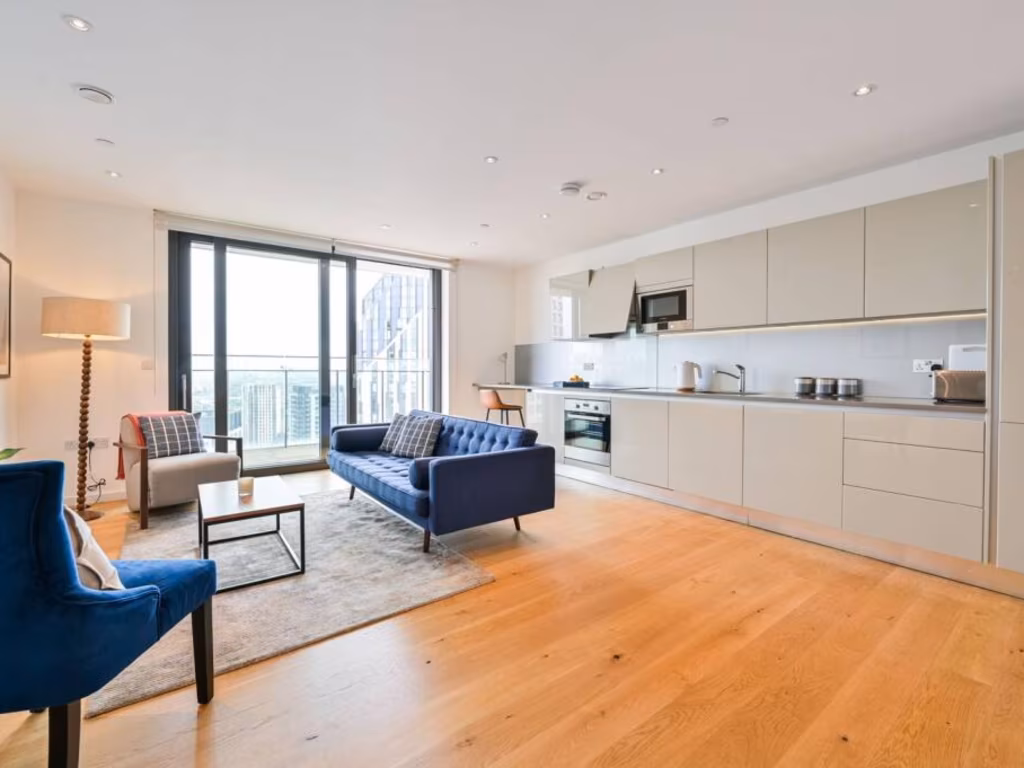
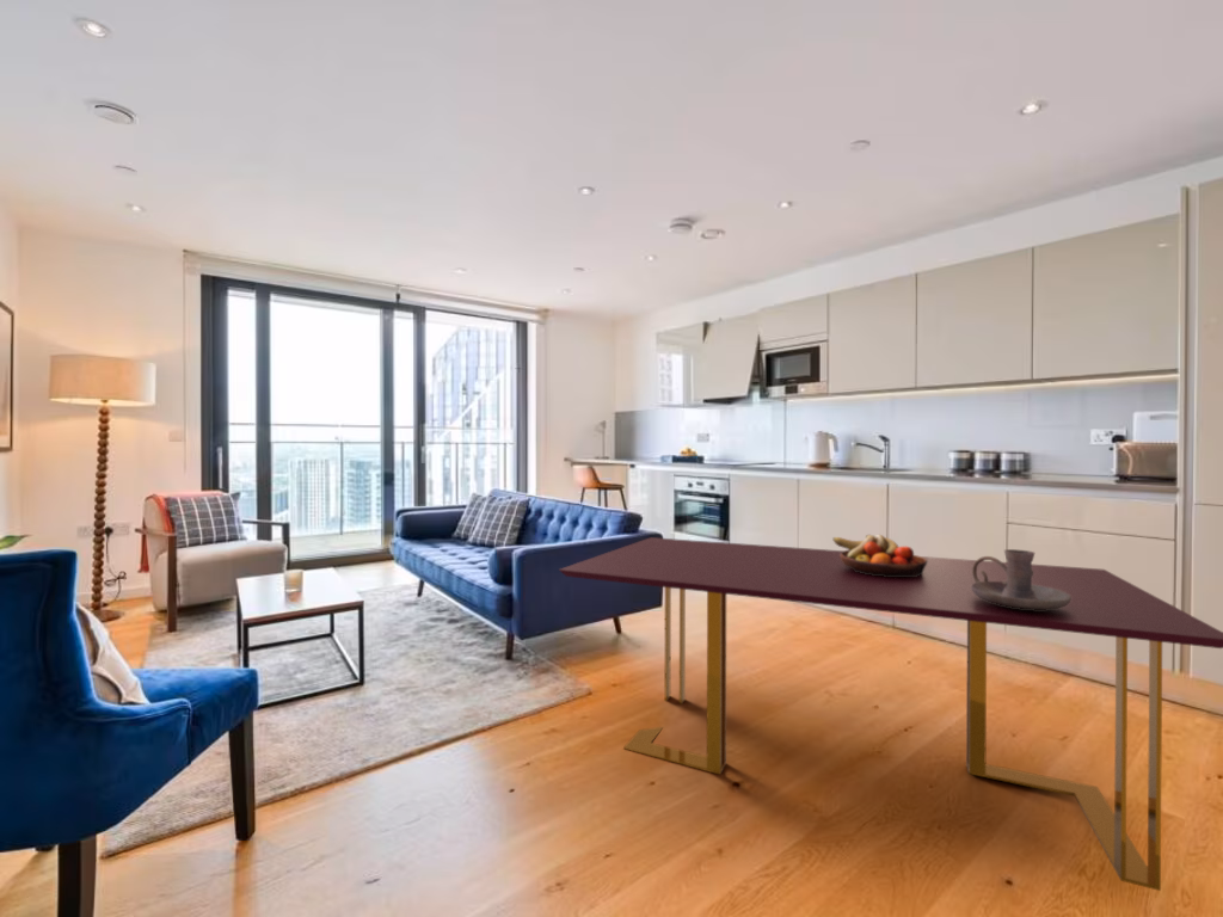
+ fruit bowl [831,534,927,577]
+ dining table [558,536,1223,892]
+ candle holder [971,548,1071,610]
